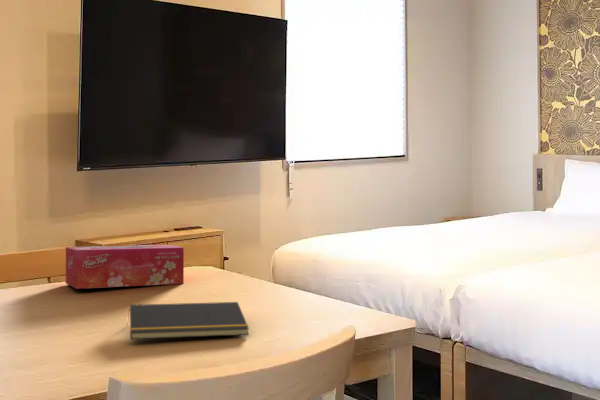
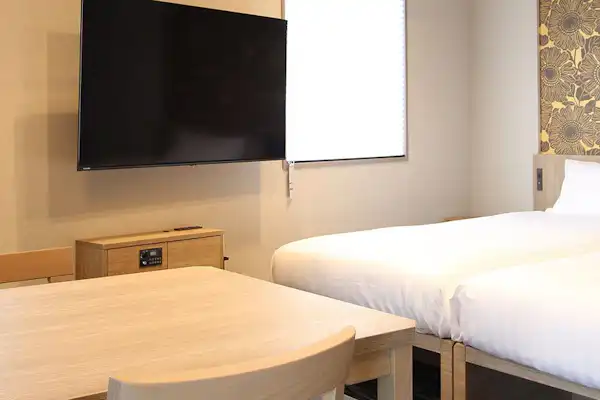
- notepad [126,301,250,340]
- tissue box [65,244,185,290]
